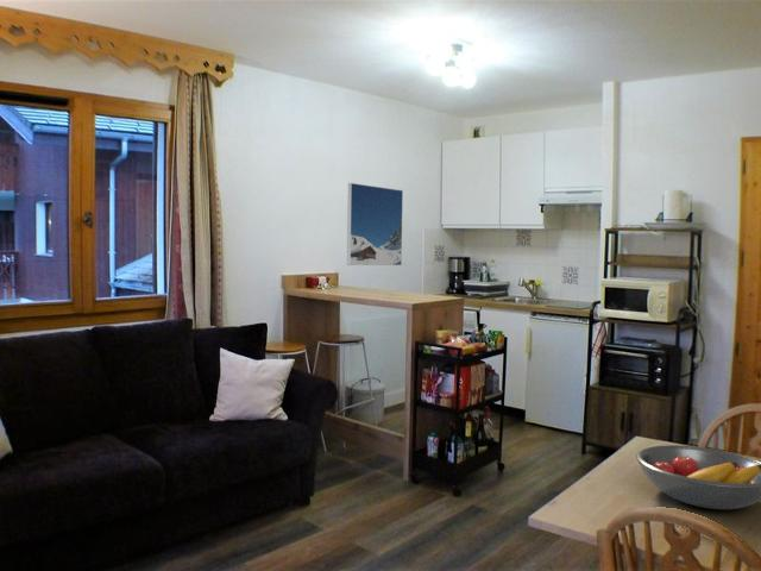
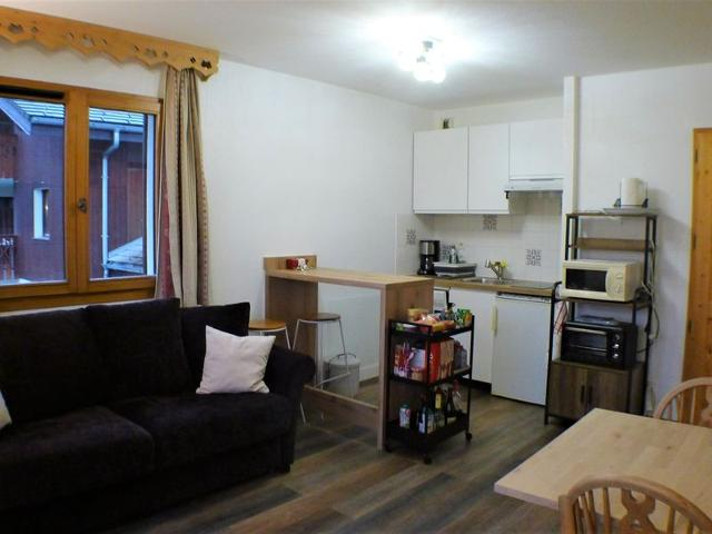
- fruit bowl [635,444,761,510]
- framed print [346,182,404,266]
